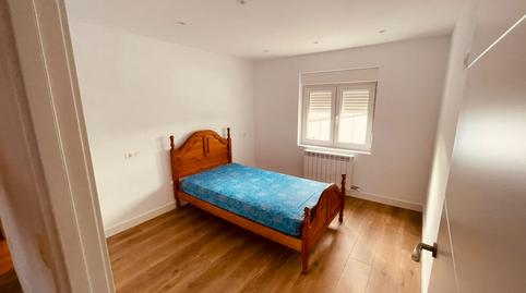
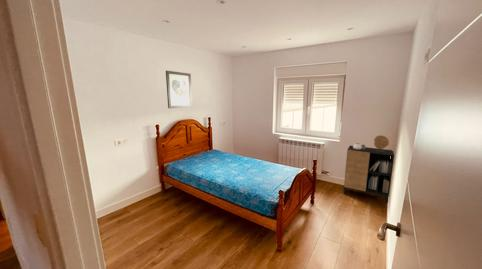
+ wall art [165,70,193,109]
+ cabinet [343,135,395,204]
